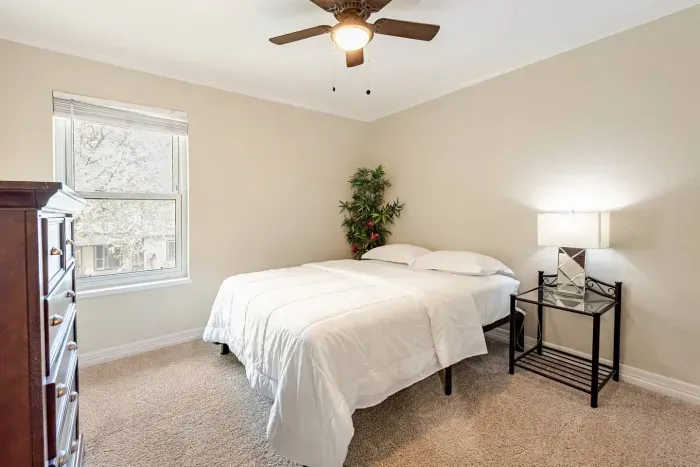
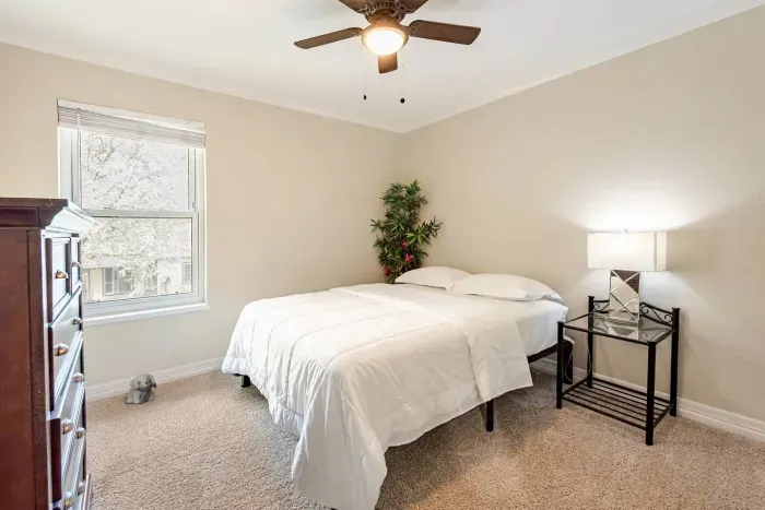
+ plush toy [126,372,157,405]
